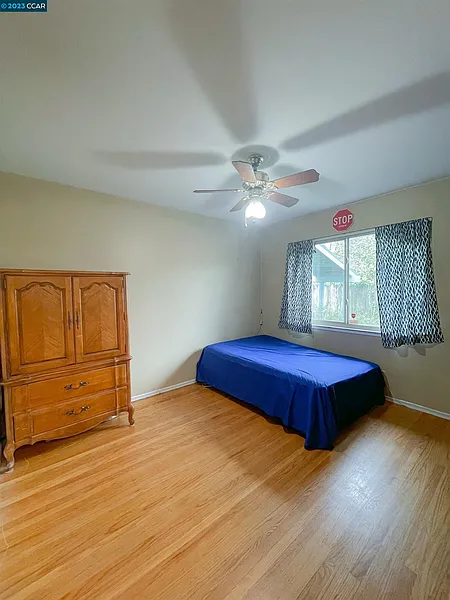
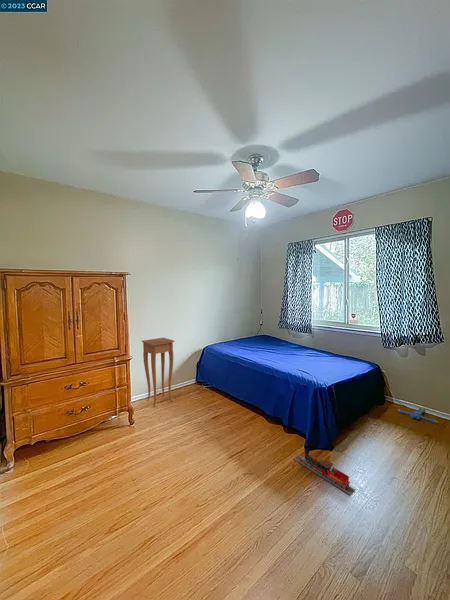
+ plush toy [397,406,439,424]
+ side table [141,337,175,408]
+ toy train [293,447,356,496]
